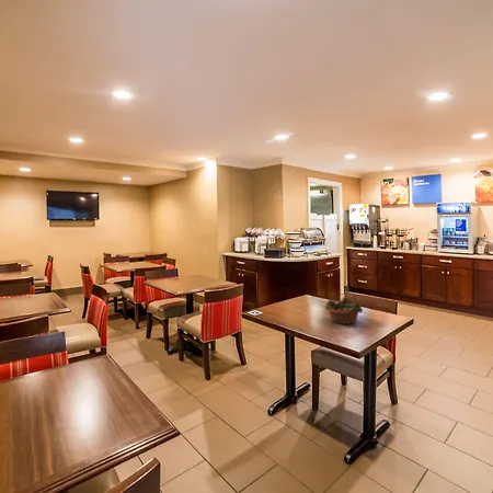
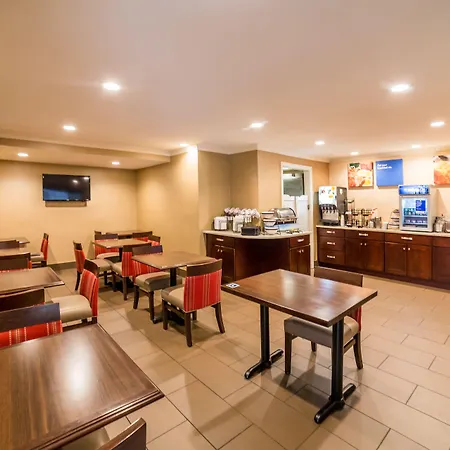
- succulent planter [323,294,367,325]
